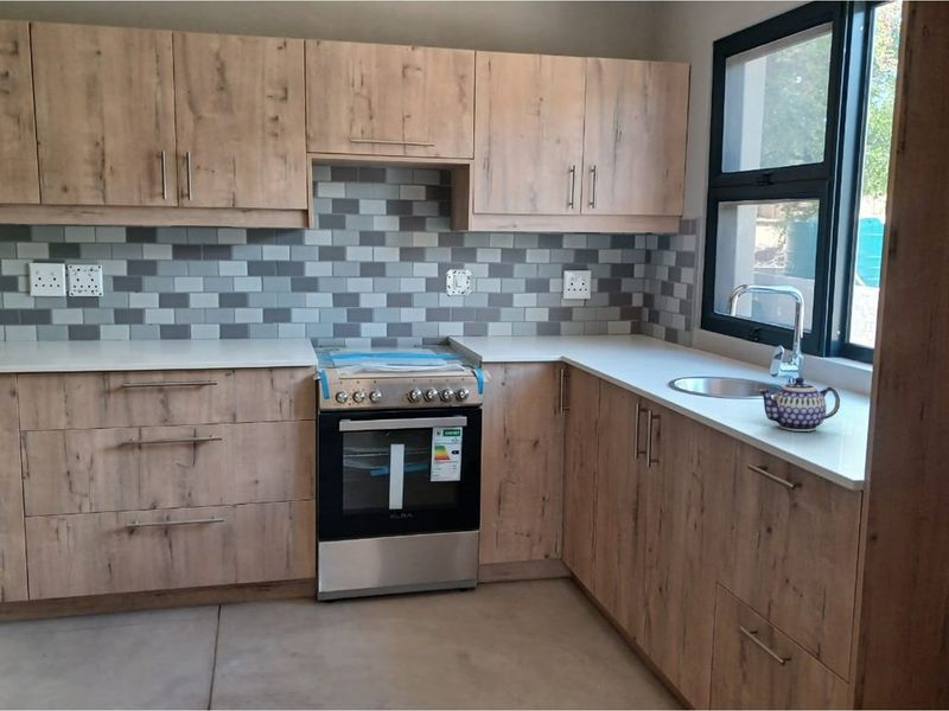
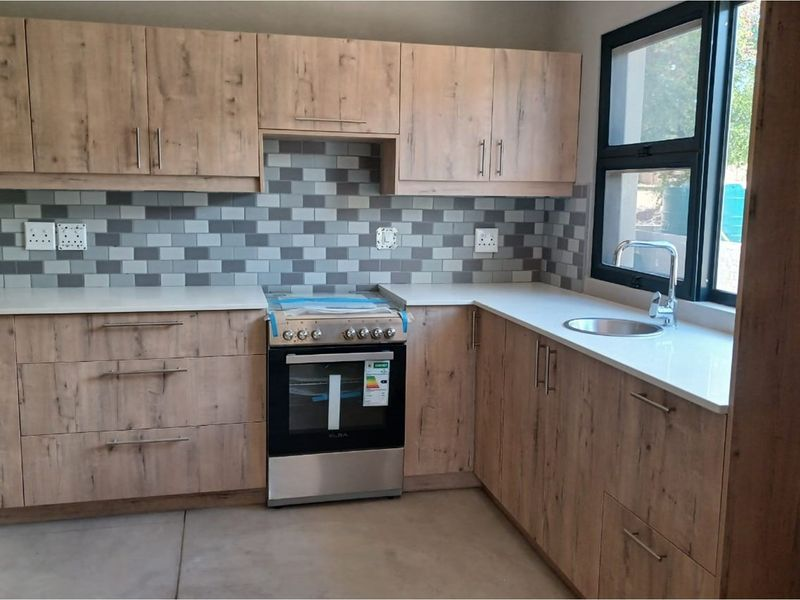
- teapot [757,377,841,433]
